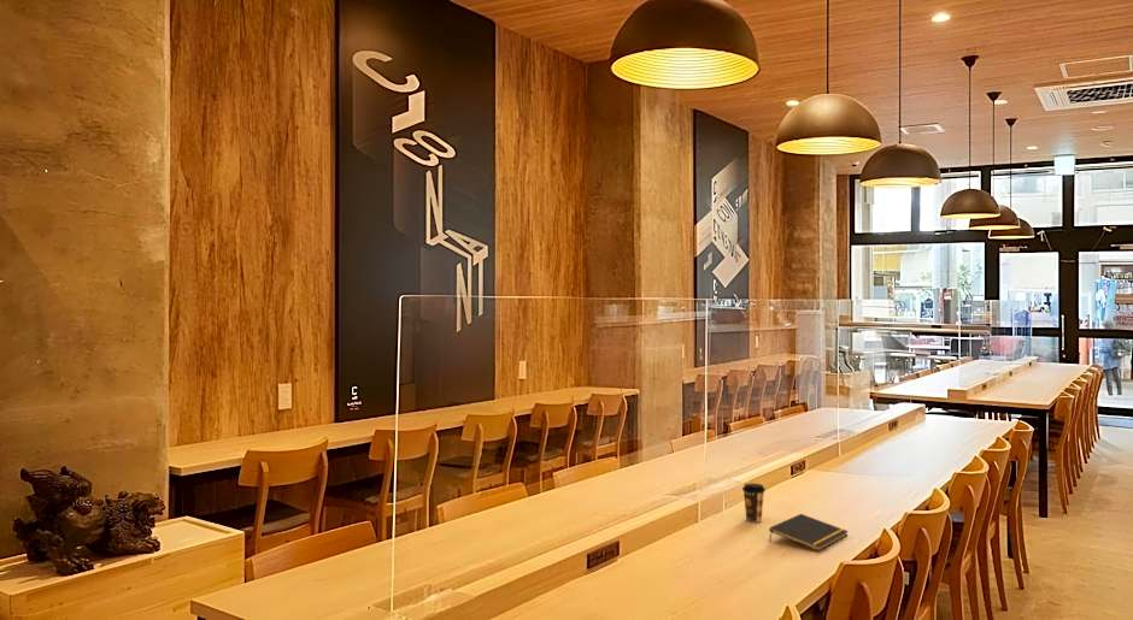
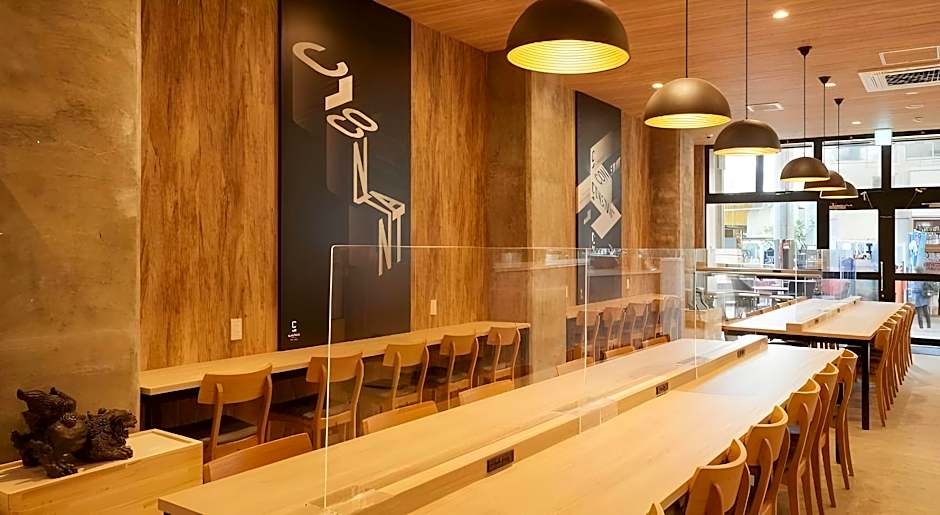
- notepad [768,513,850,553]
- coffee cup [741,483,767,524]
